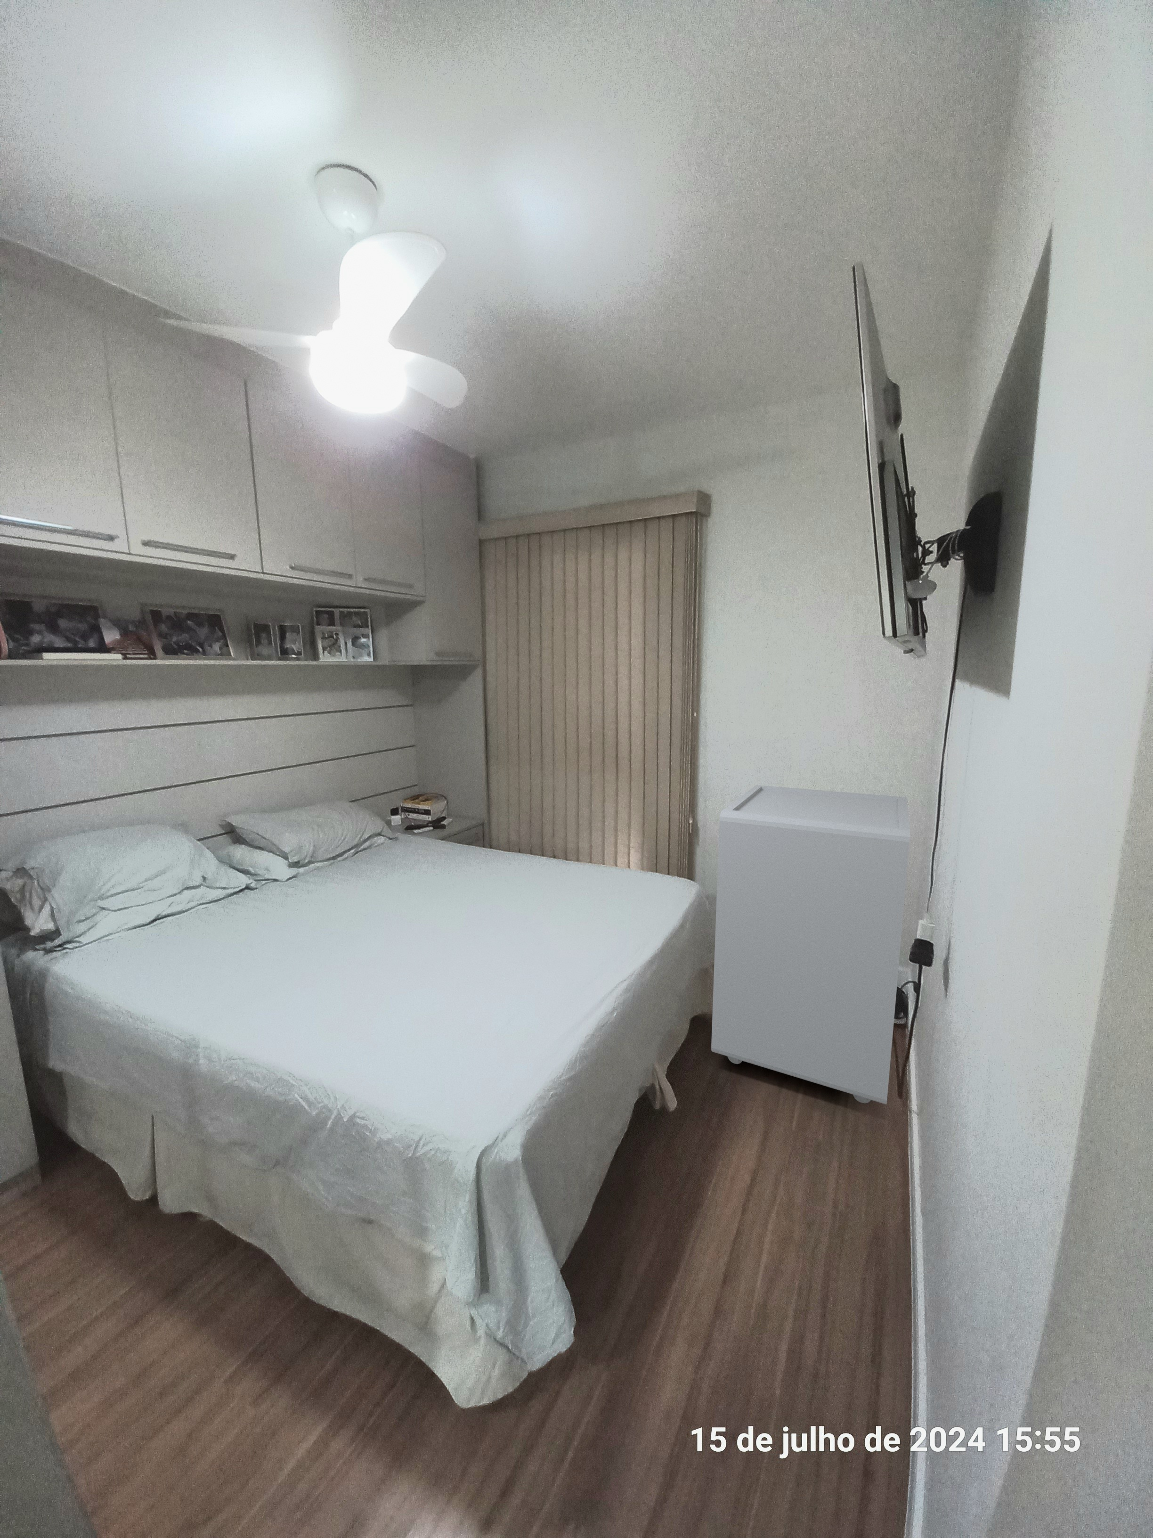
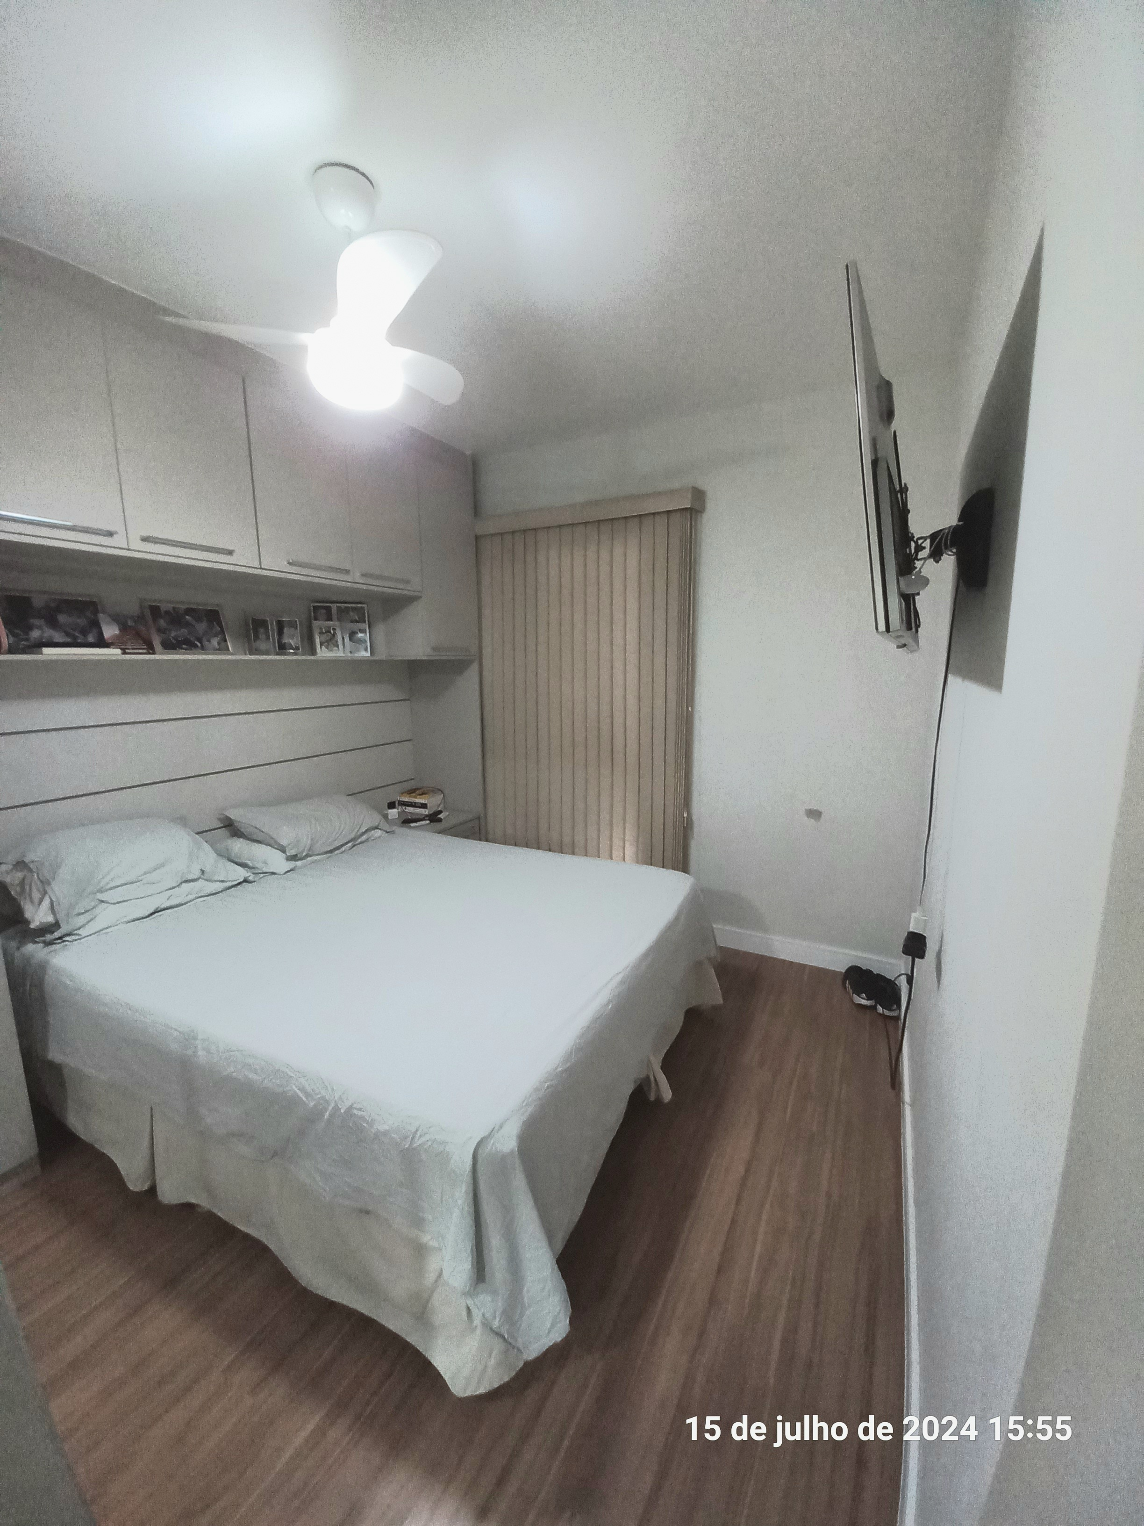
- storage cabinet [711,785,911,1104]
